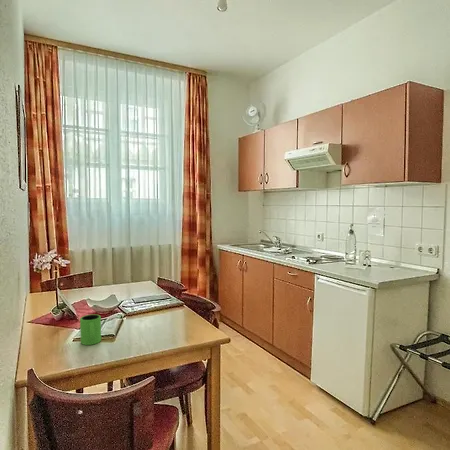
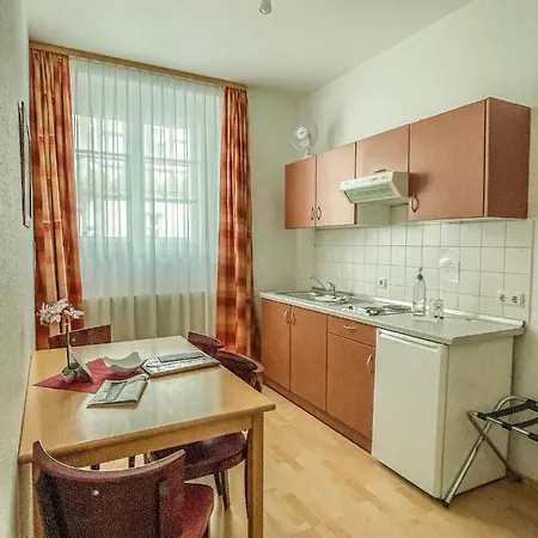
- mug [79,314,102,346]
